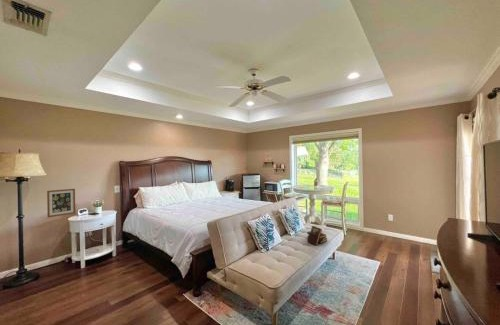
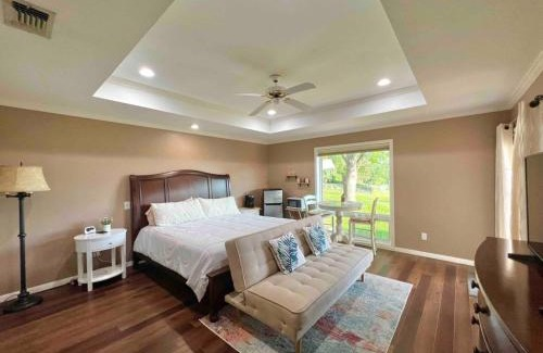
- wall art [46,188,76,218]
- book [306,225,328,246]
